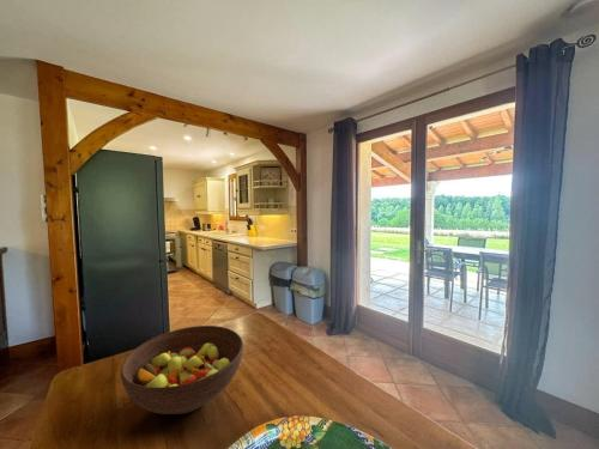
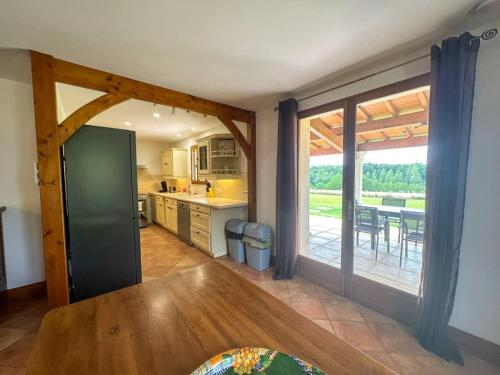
- fruit bowl [120,324,244,415]
